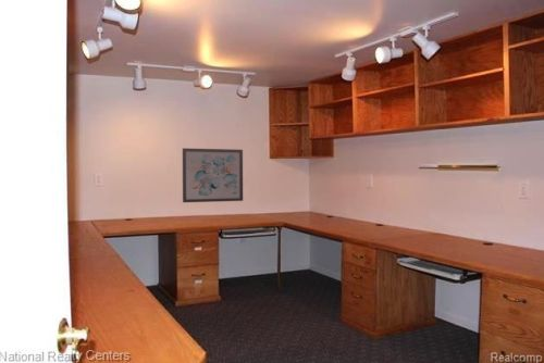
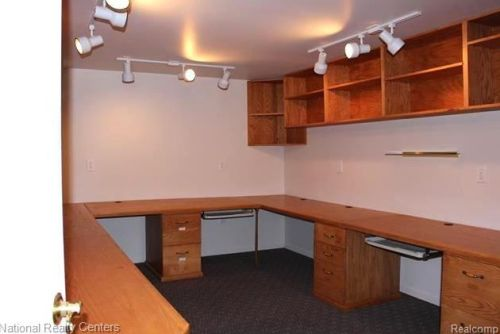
- wall art [182,147,244,203]
